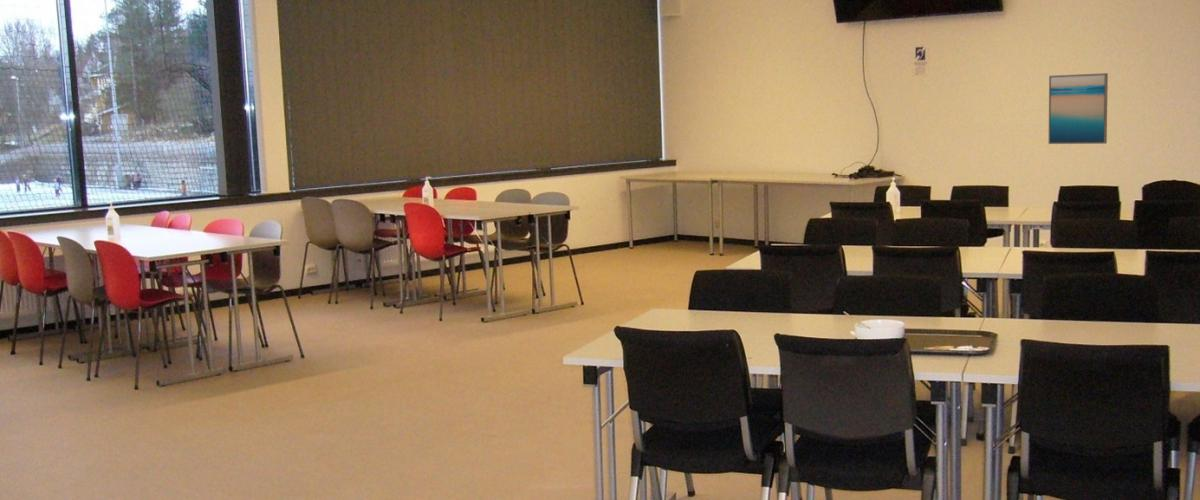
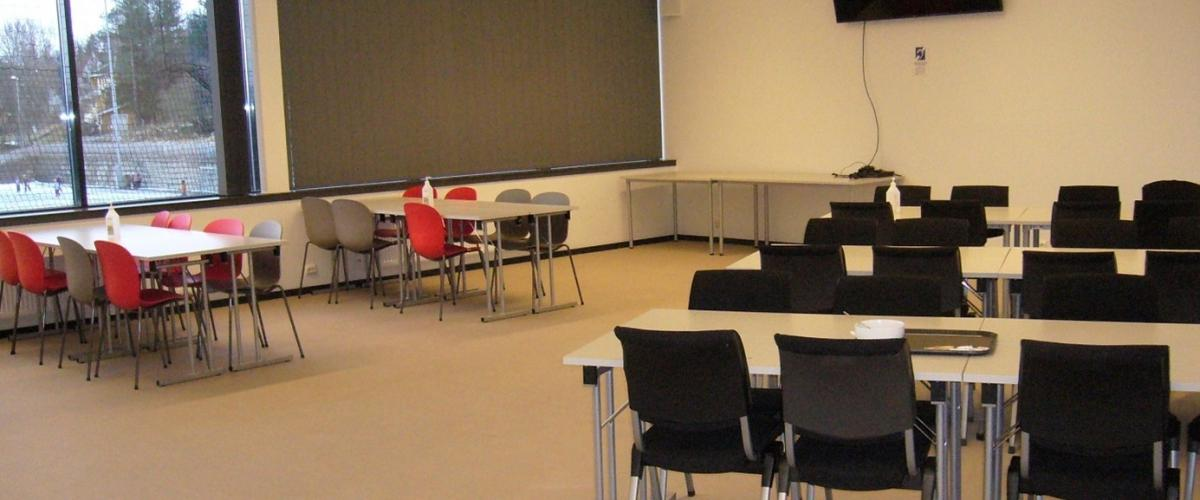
- wall art [1047,72,1109,145]
